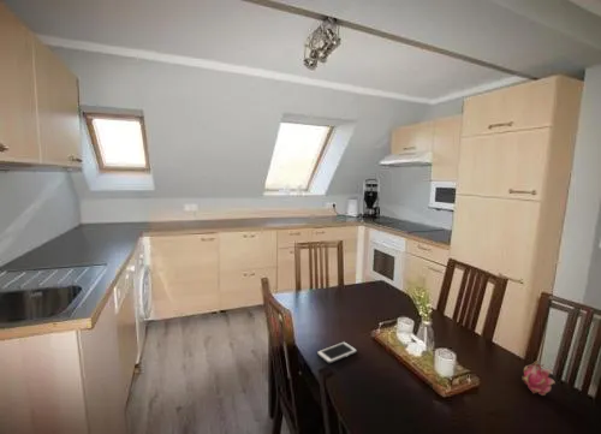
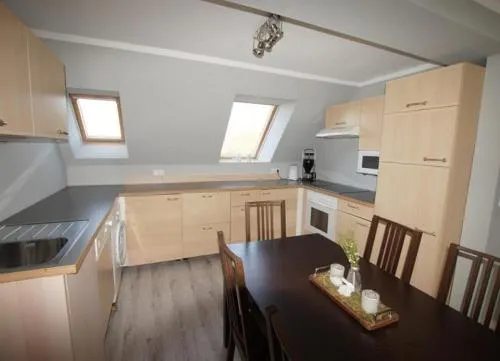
- fruit [522,359,557,397]
- cell phone [316,340,358,364]
